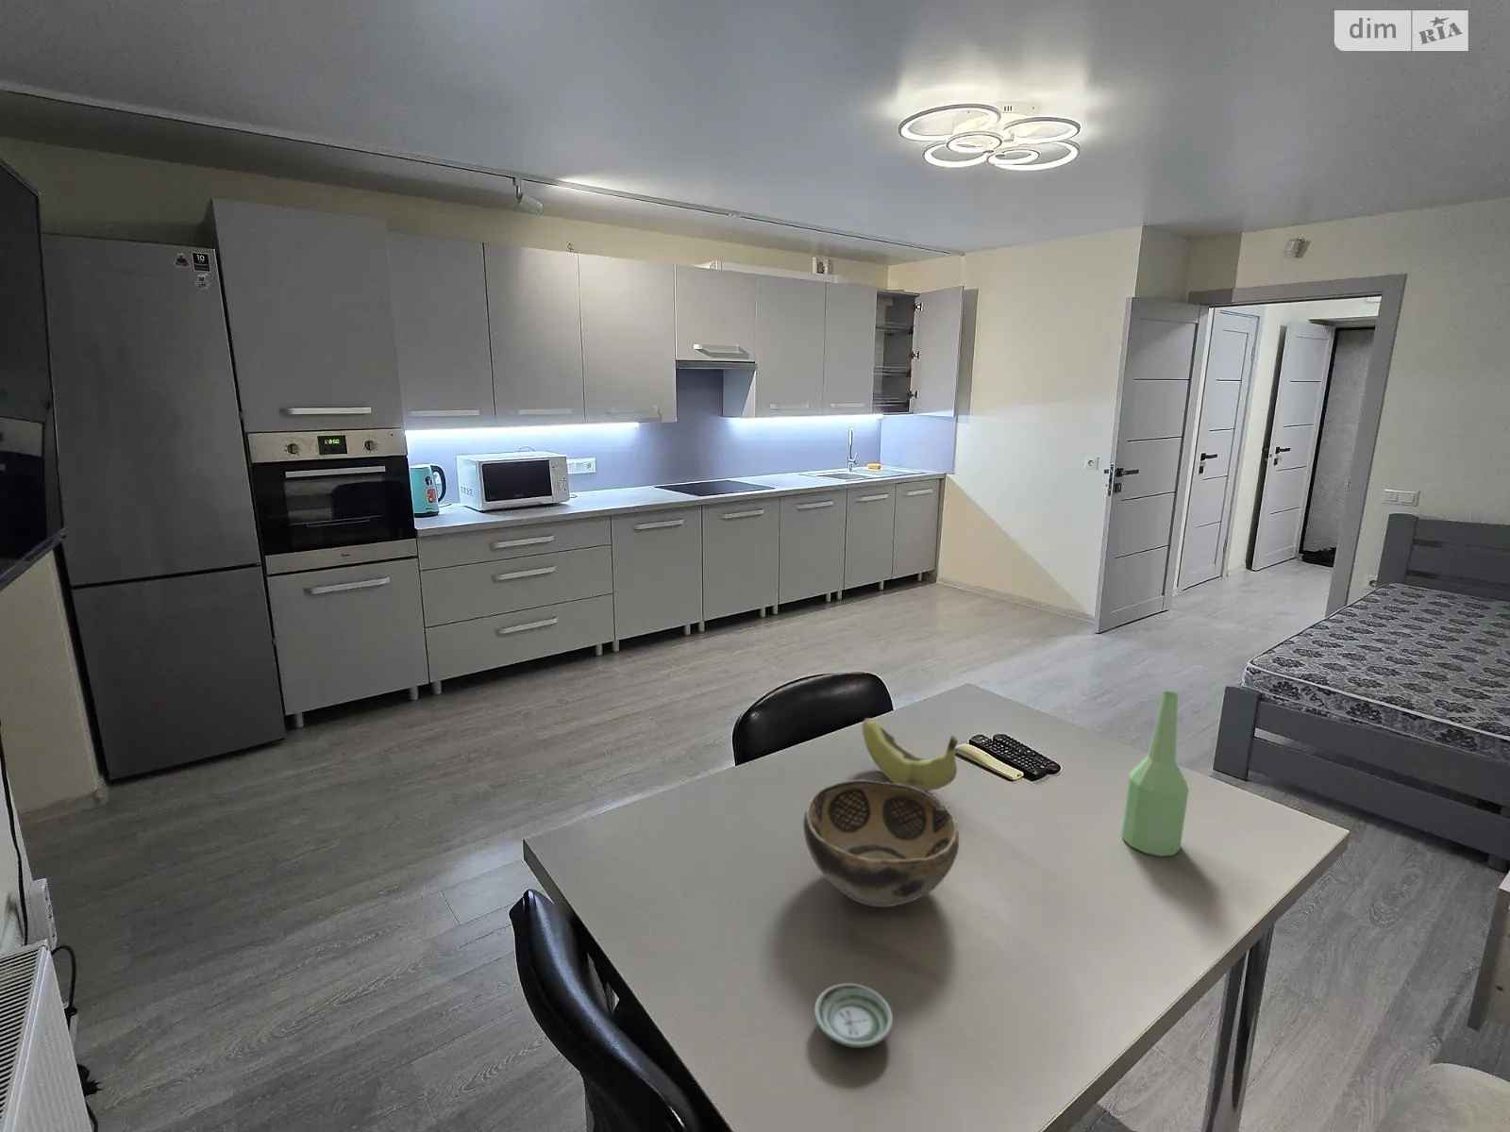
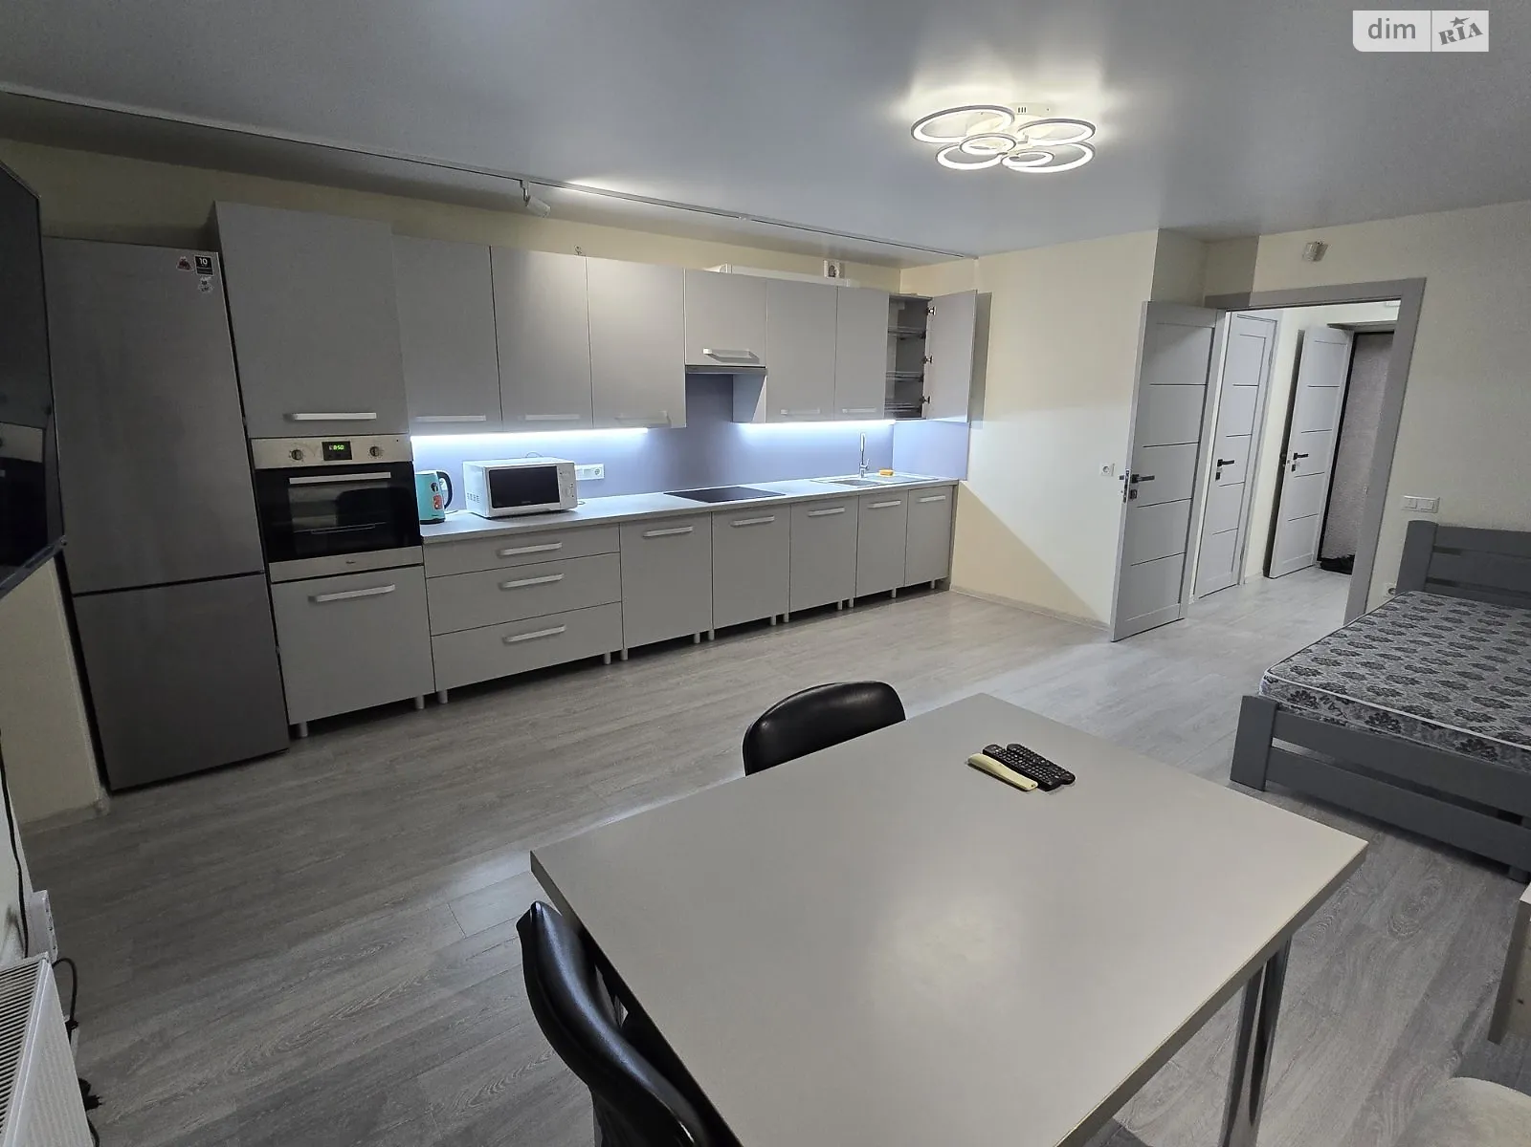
- banana [861,717,958,792]
- bottle [1121,691,1190,857]
- decorative bowl [803,779,960,907]
- saucer [813,982,894,1048]
